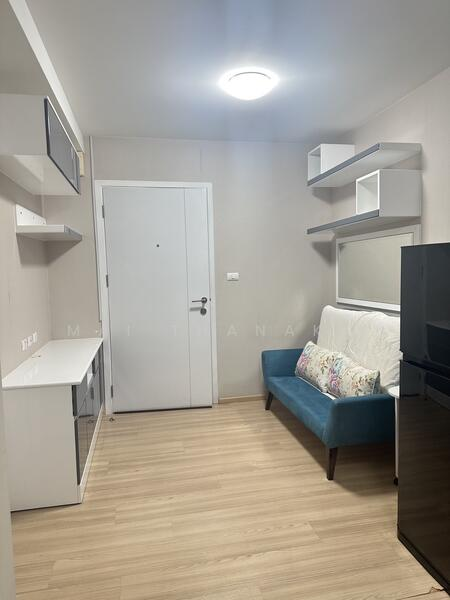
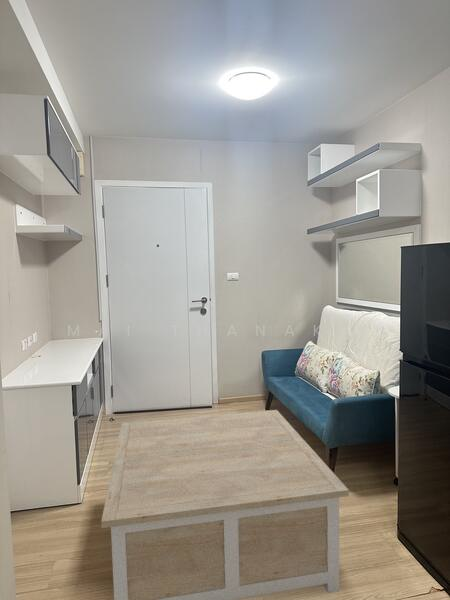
+ coffee table [100,409,350,600]
